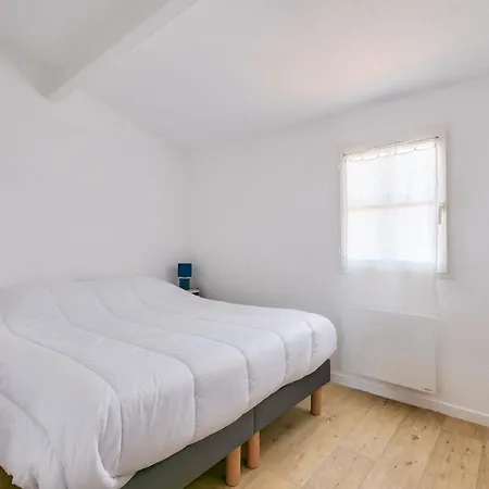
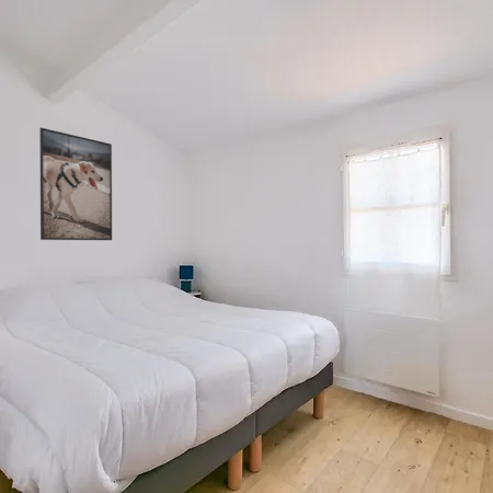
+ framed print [38,126,113,241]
